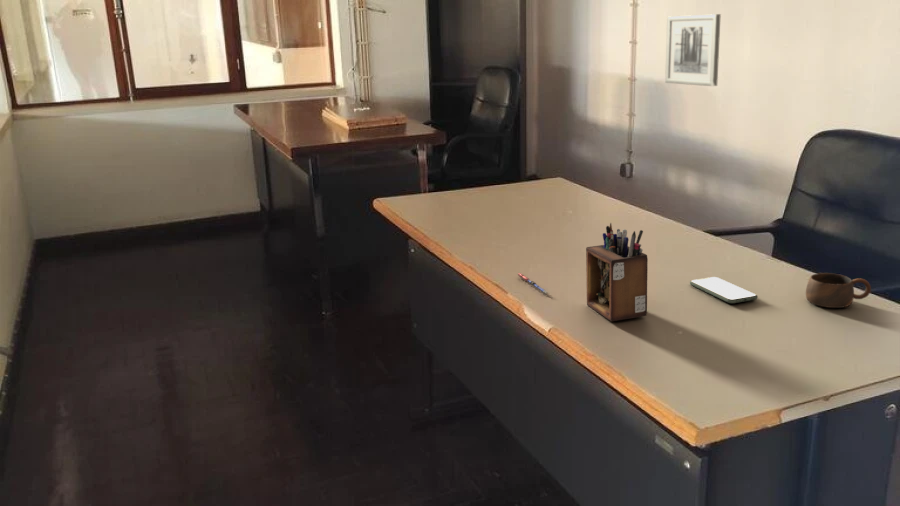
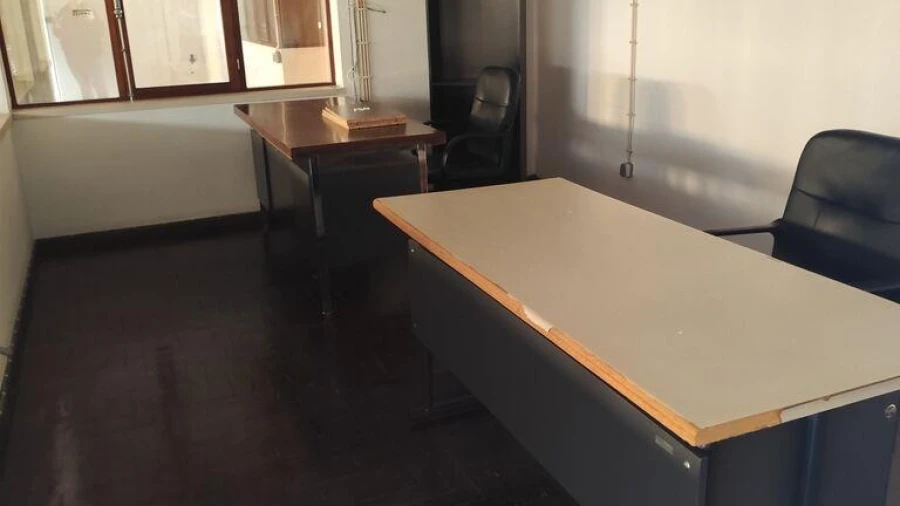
- cup [805,272,872,309]
- desk organizer [585,222,649,322]
- pen [517,272,549,295]
- smartphone [689,276,759,304]
- wall art [664,13,722,87]
